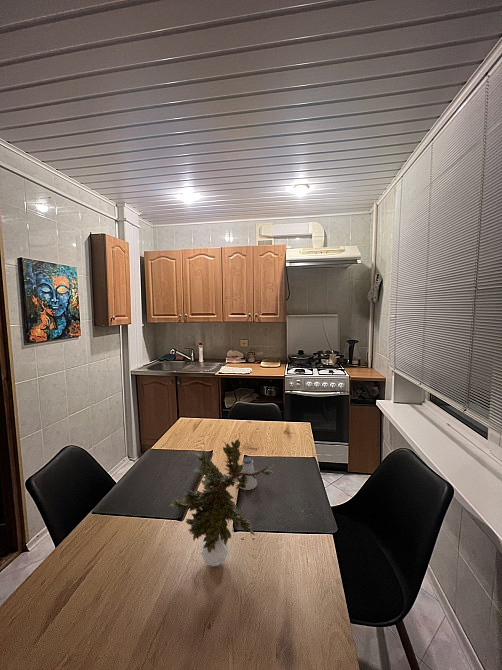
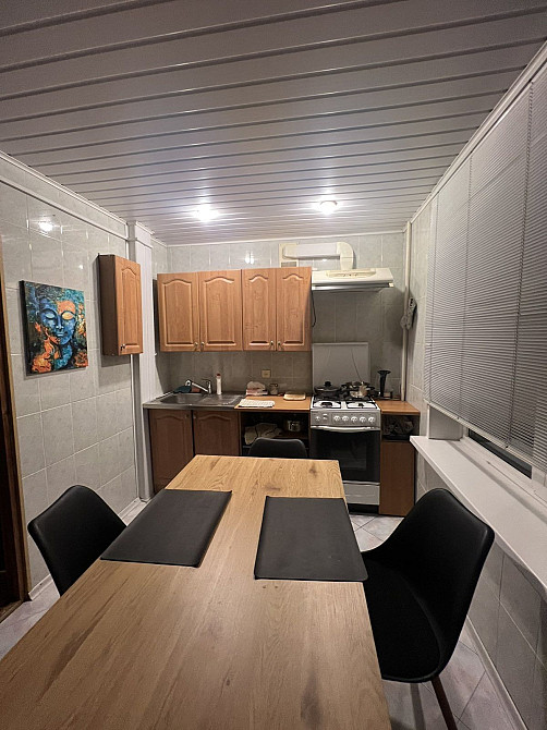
- saltshaker [238,457,258,491]
- potted plant [168,438,276,567]
